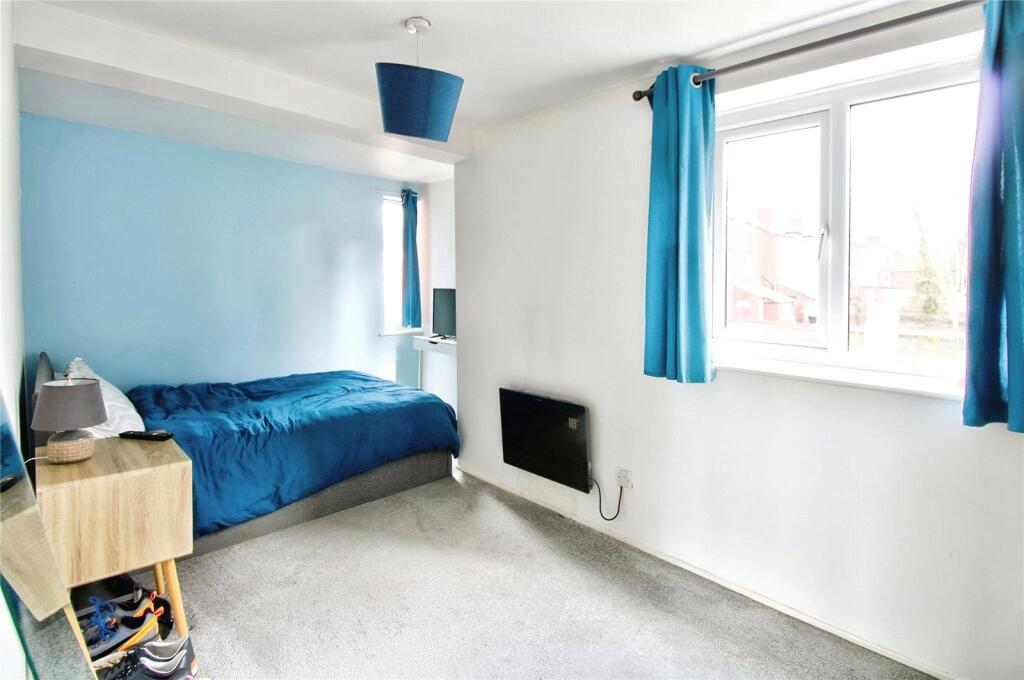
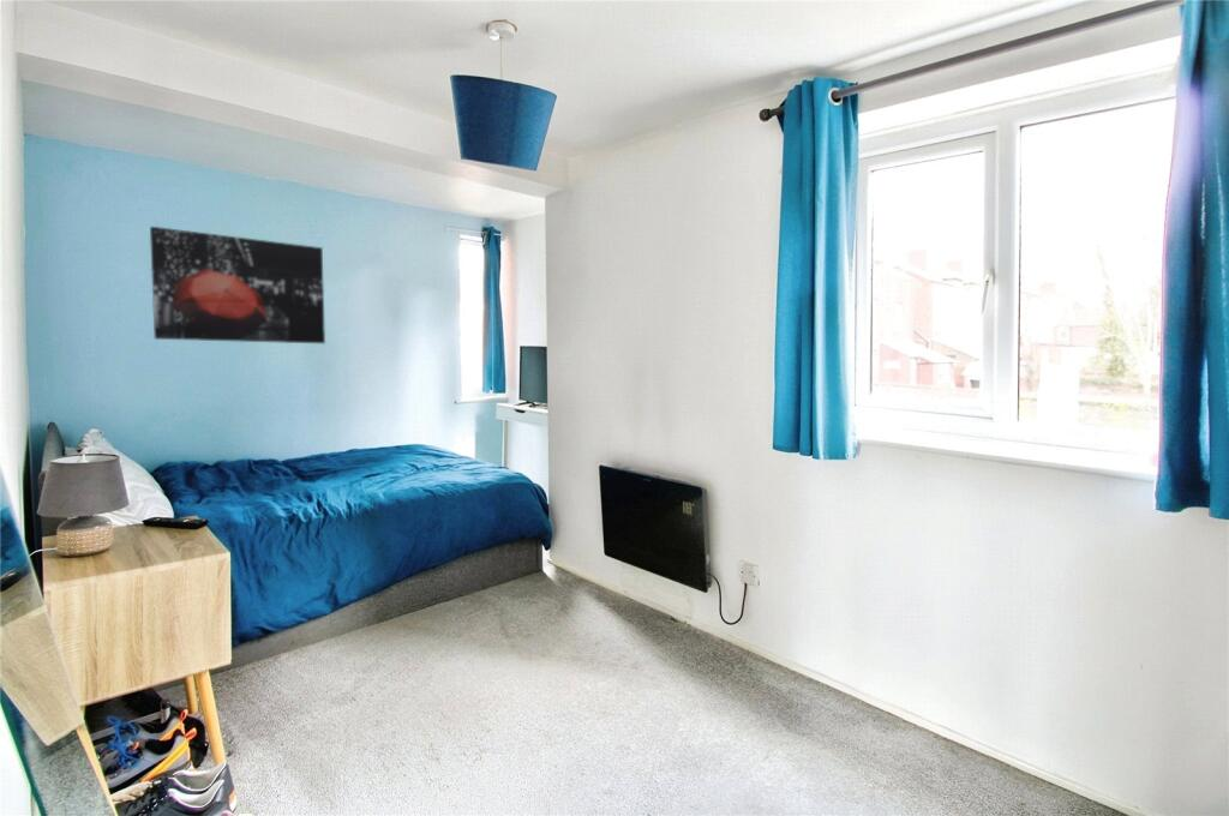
+ wall art [149,226,326,344]
